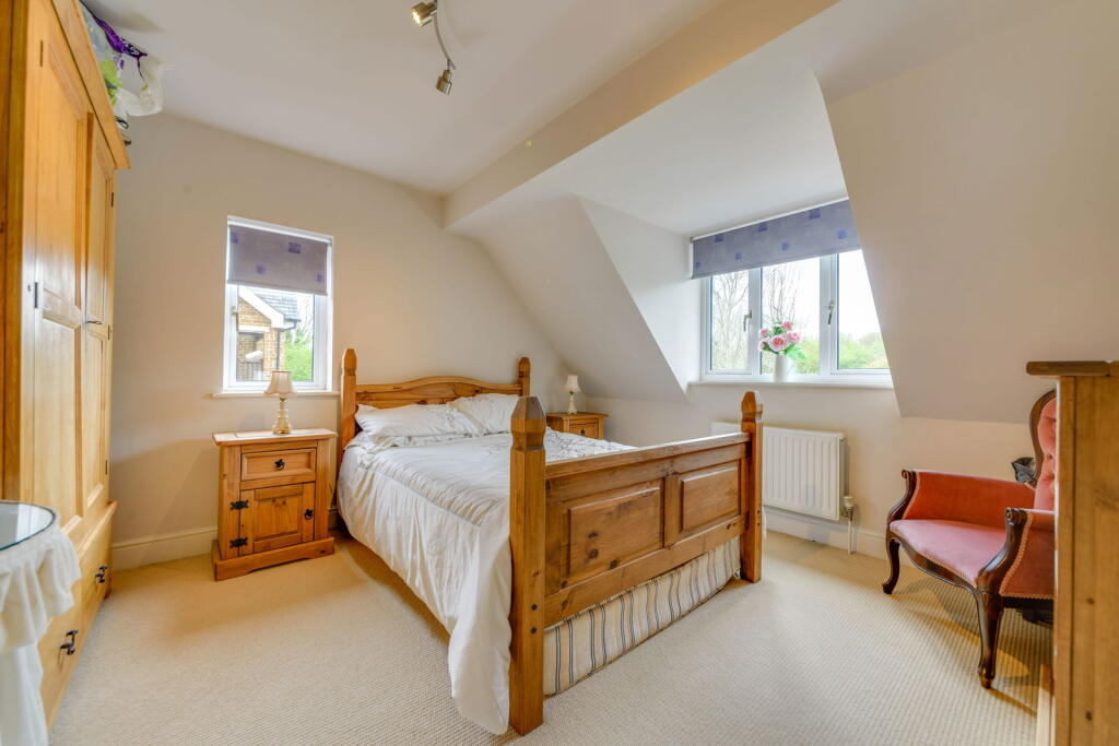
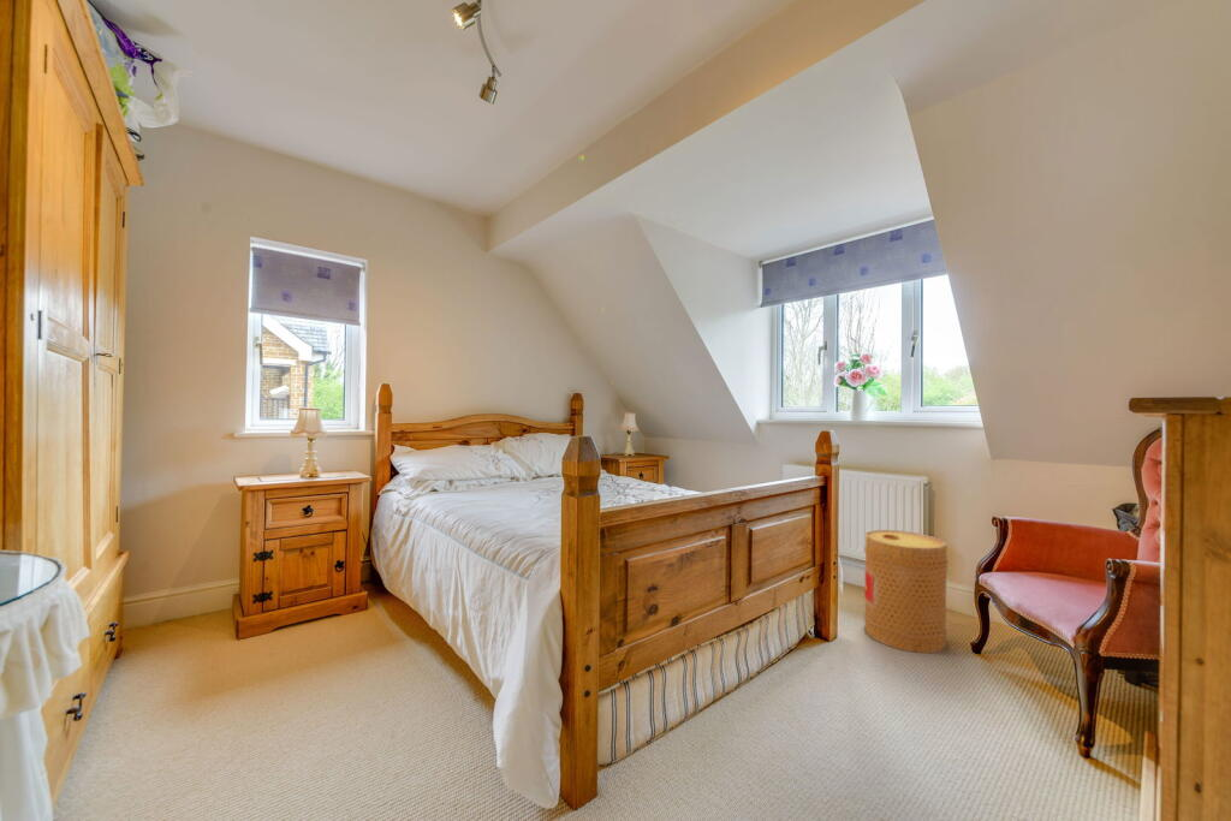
+ basket [863,529,950,654]
